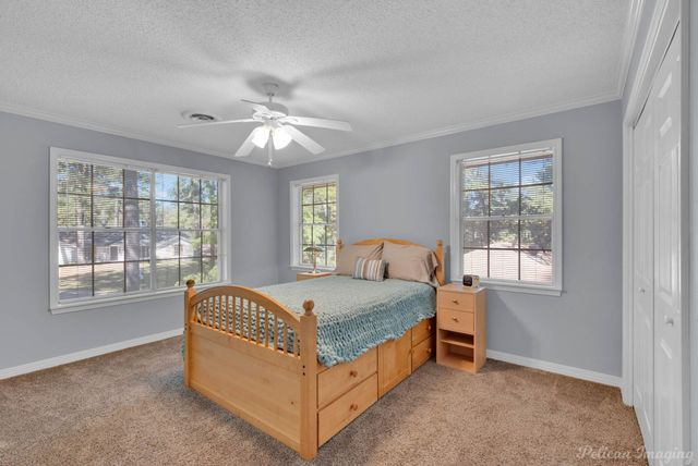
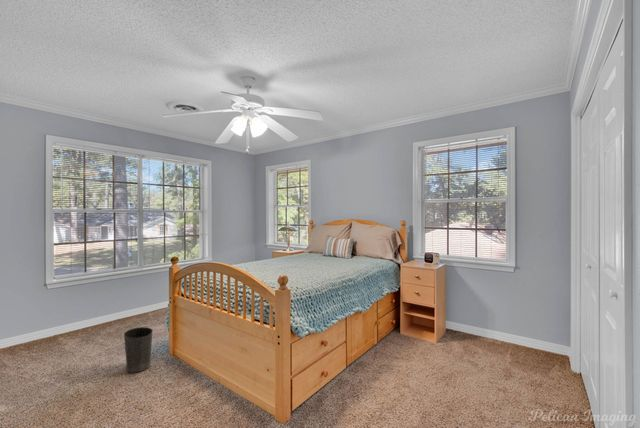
+ waste basket [123,326,154,374]
